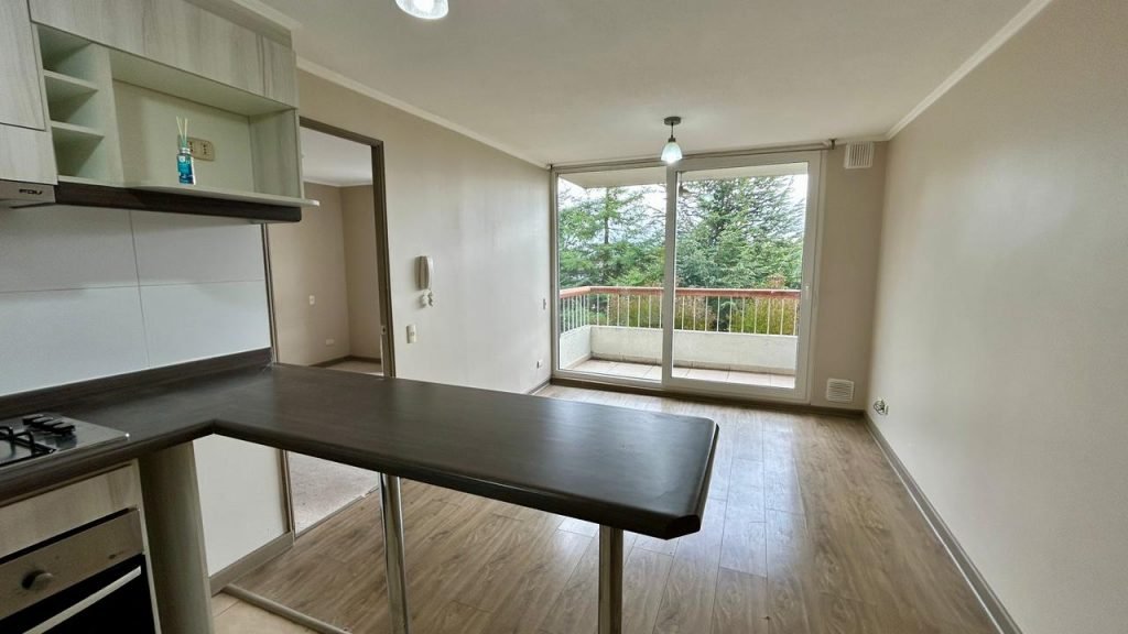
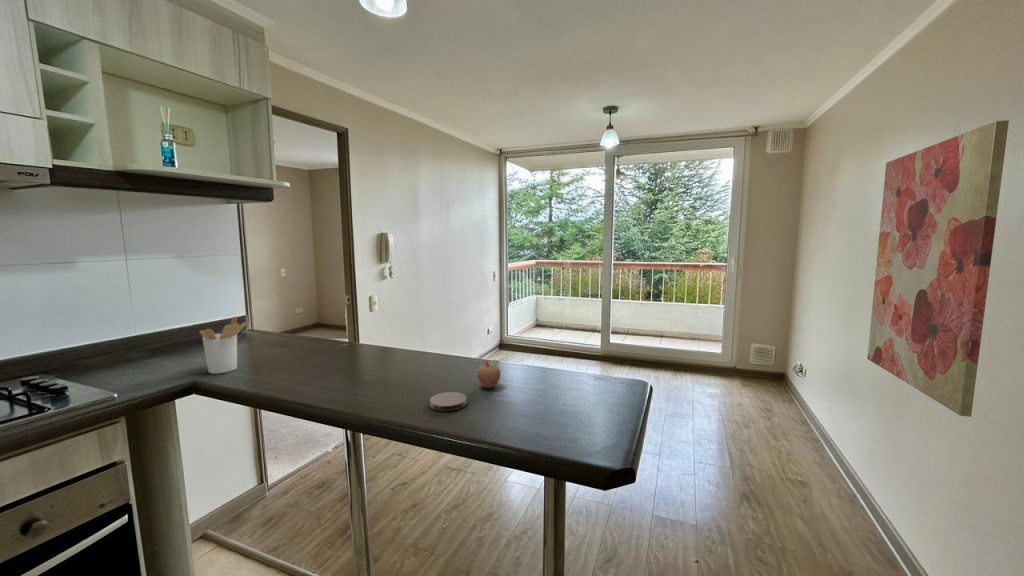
+ utensil holder [198,316,248,375]
+ coaster [429,391,468,412]
+ fruit [477,359,501,389]
+ wall art [866,119,1010,418]
